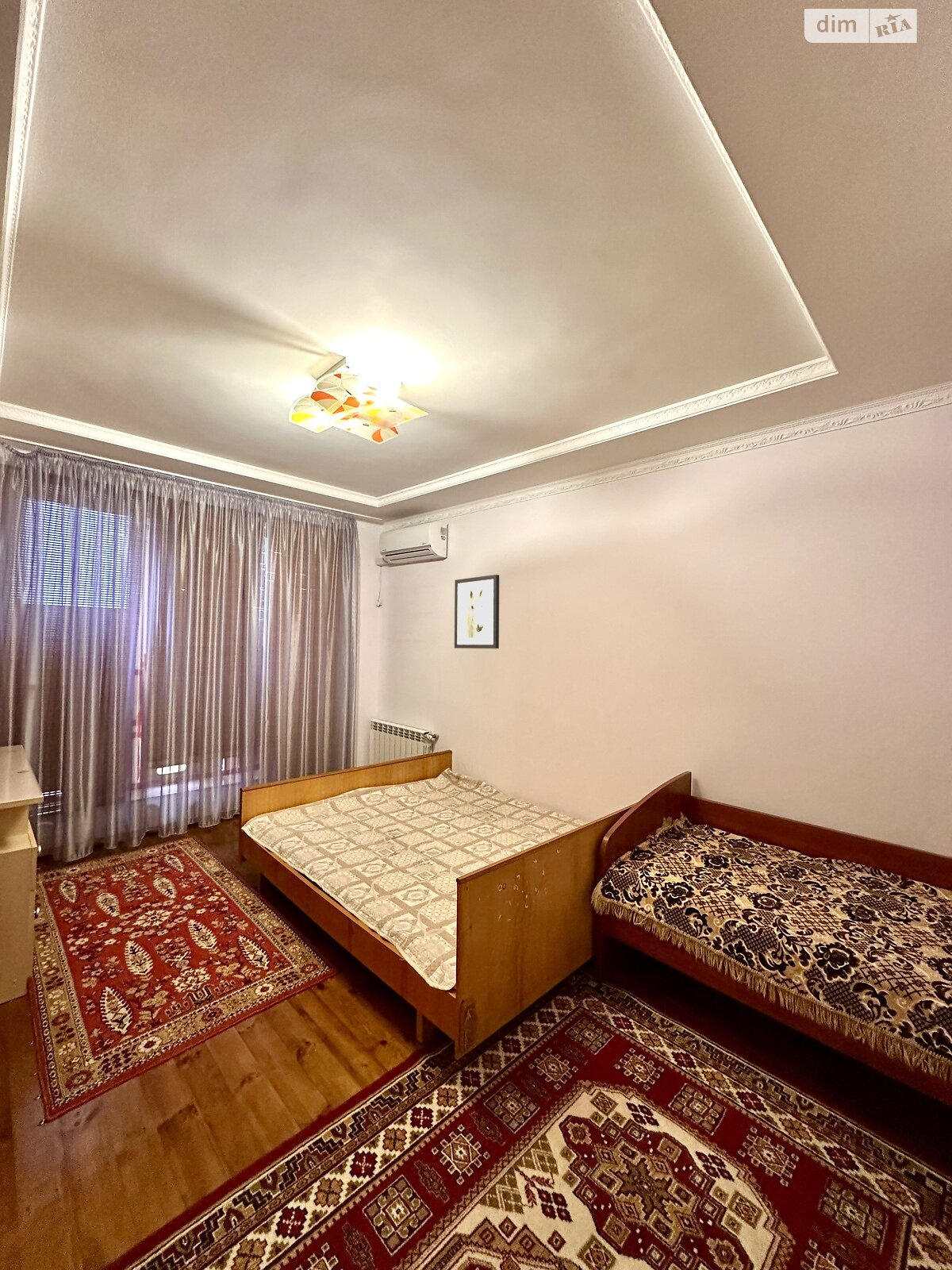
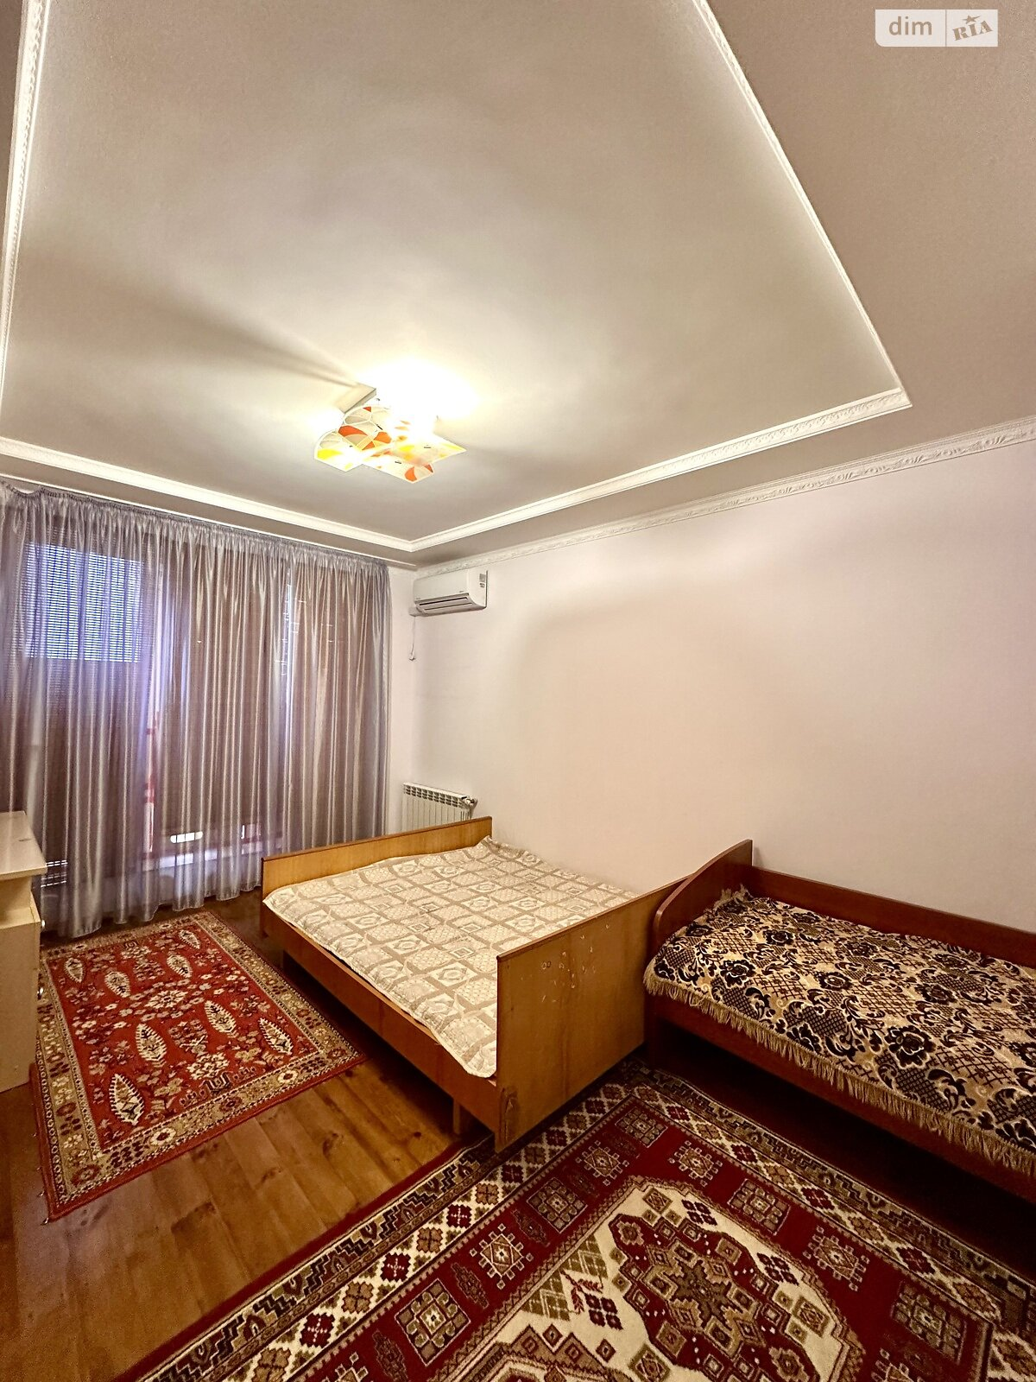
- wall art [454,574,500,649]
